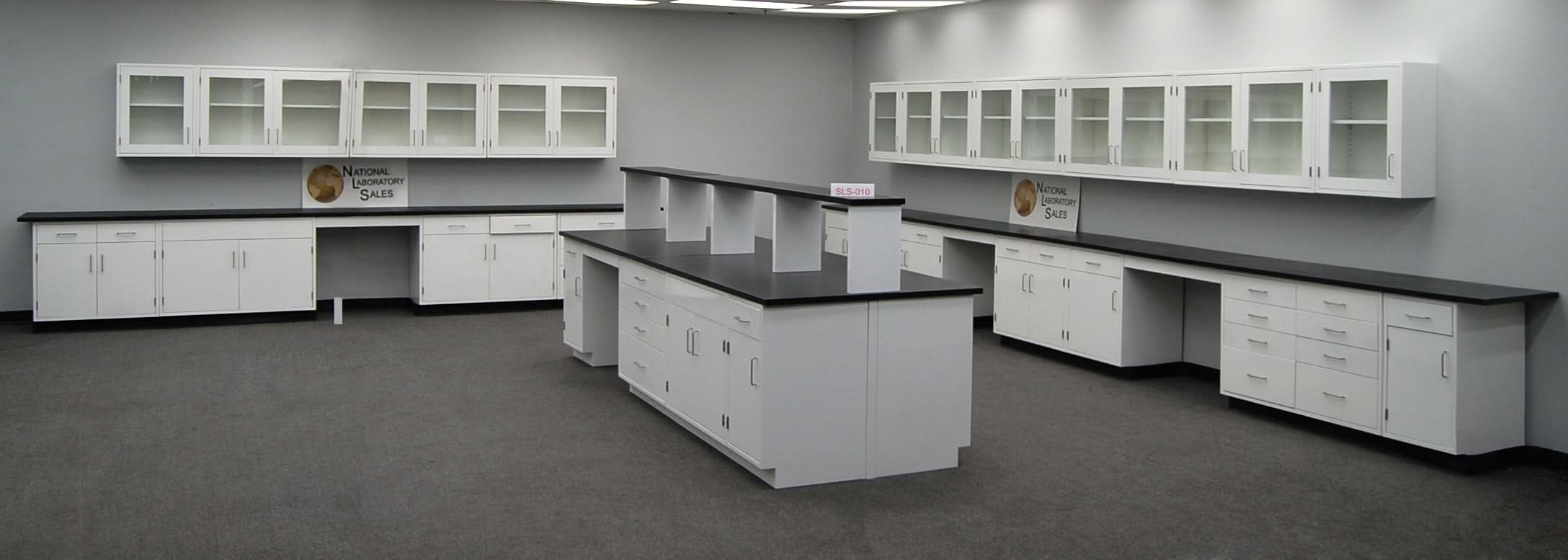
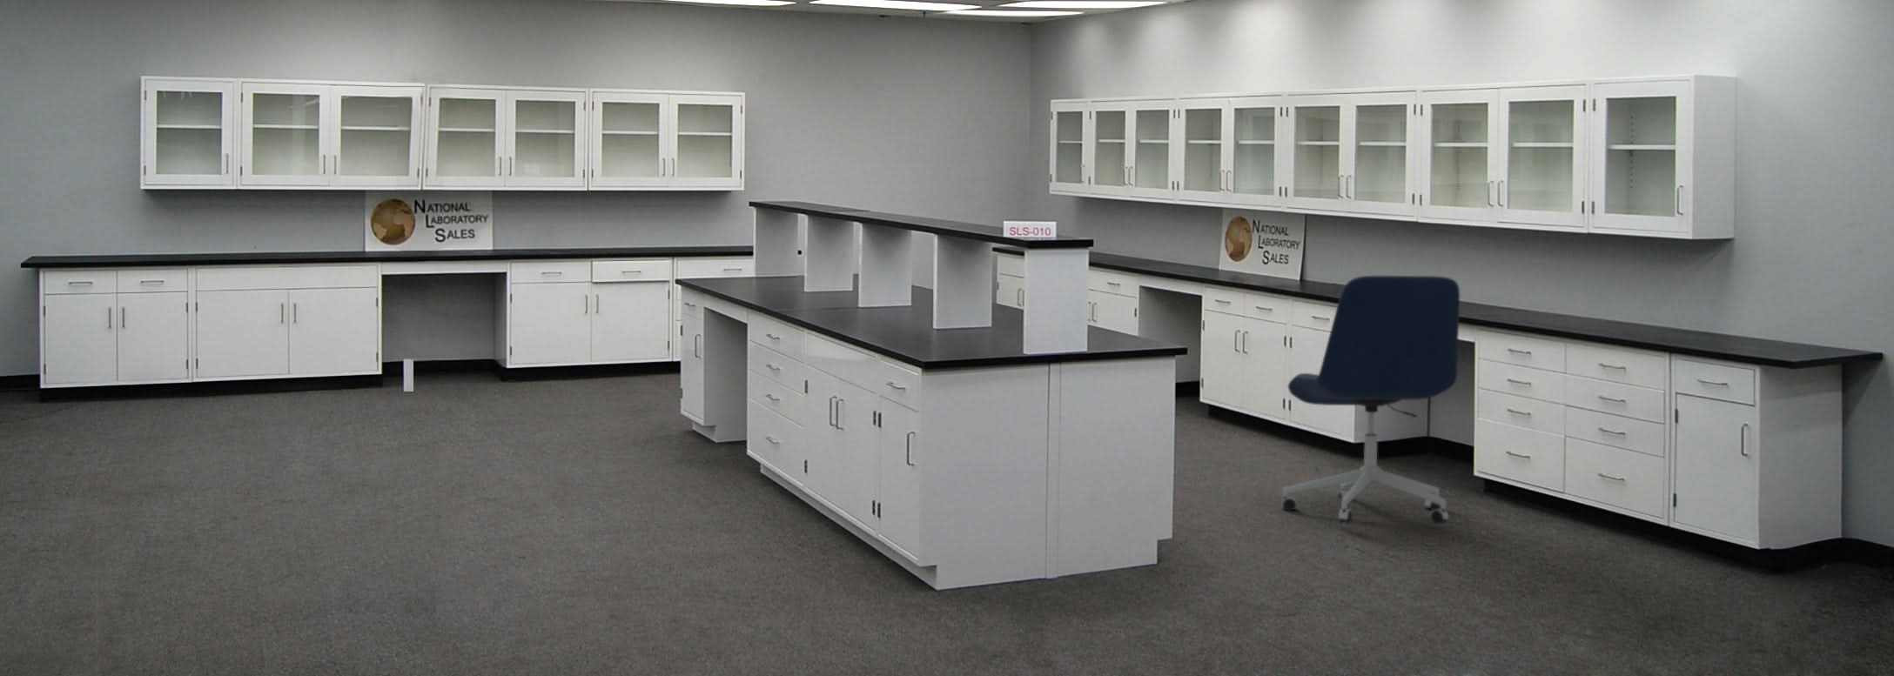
+ office chair [1282,275,1460,525]
